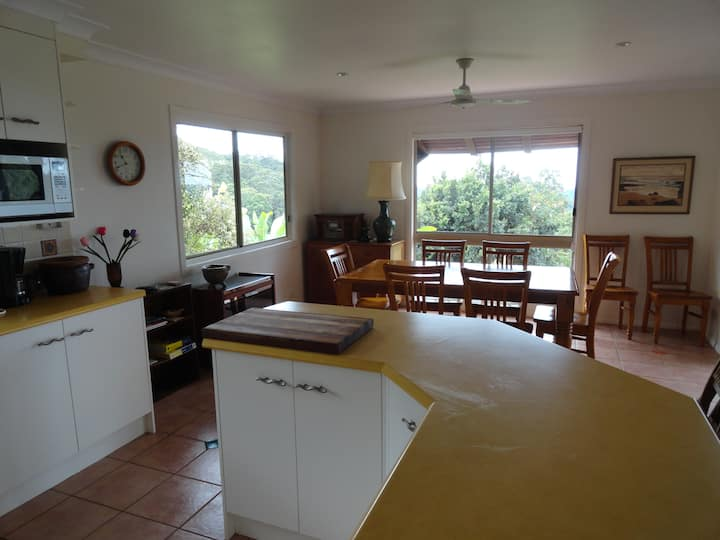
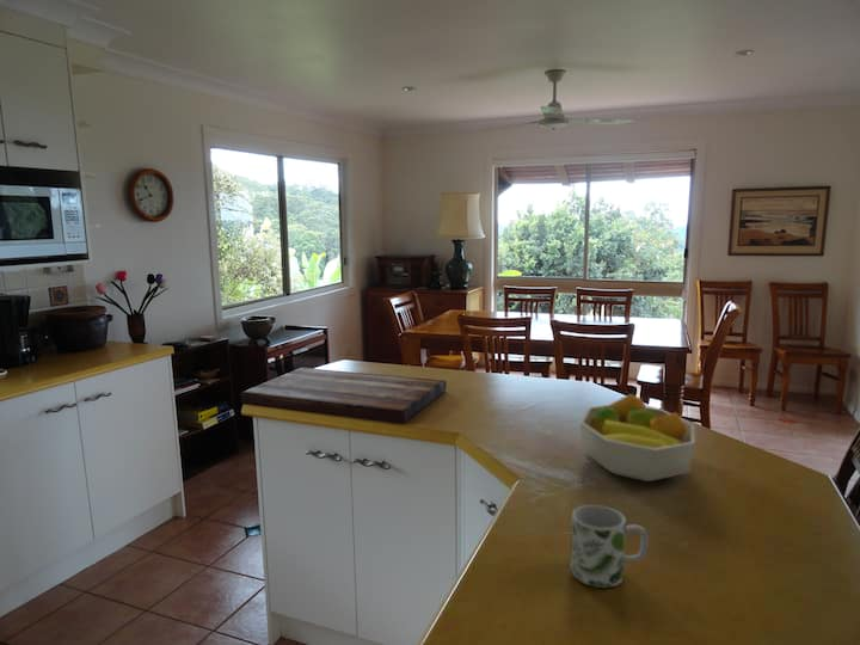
+ fruit bowl [579,393,696,483]
+ mug [570,504,650,589]
